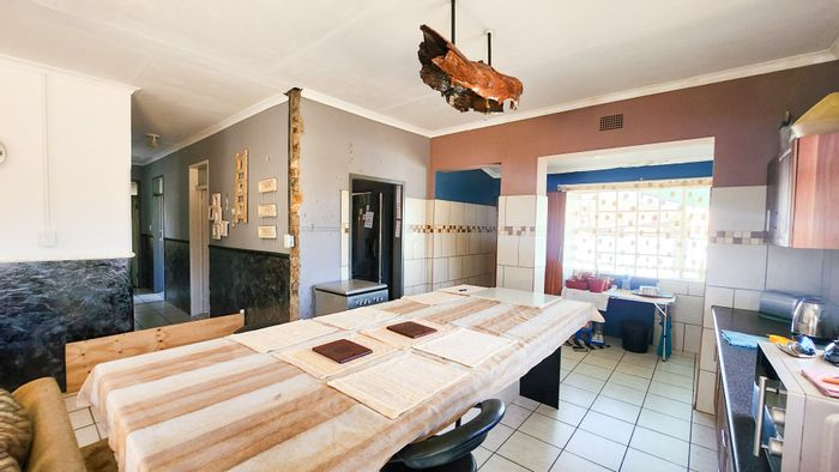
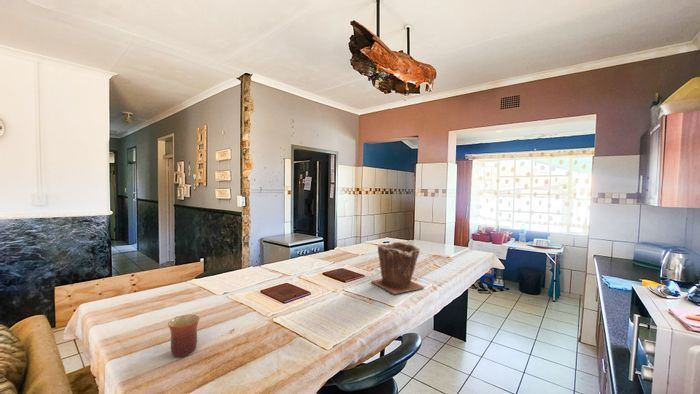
+ plant pot [371,241,426,295]
+ mug [167,314,200,358]
